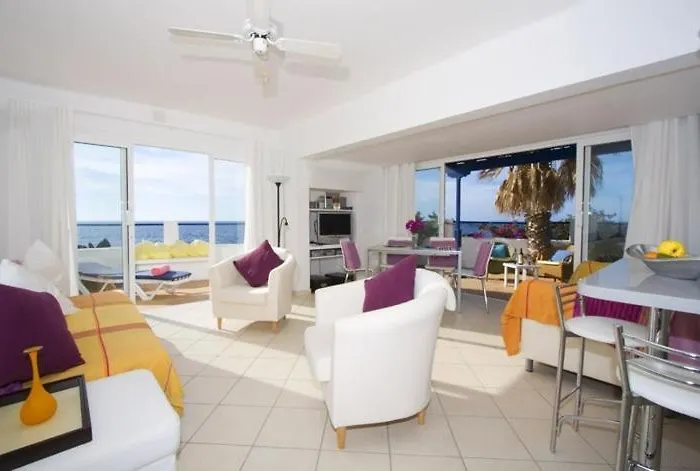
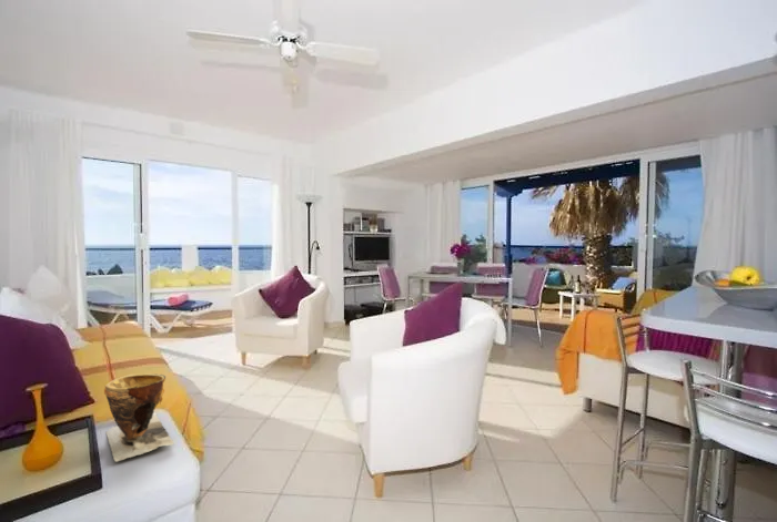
+ clay pot [103,373,175,462]
